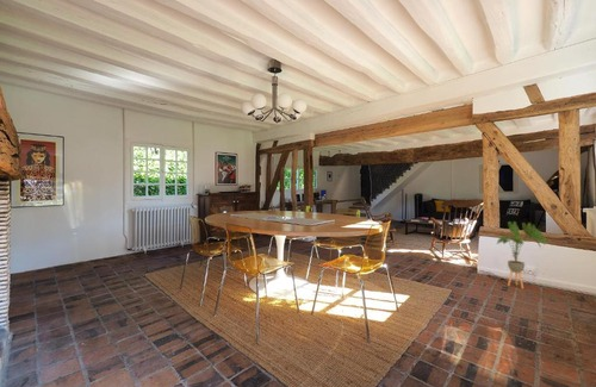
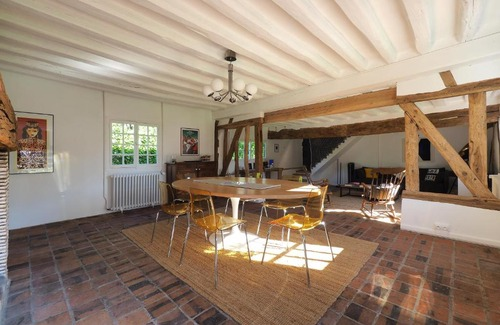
- house plant [496,220,547,291]
